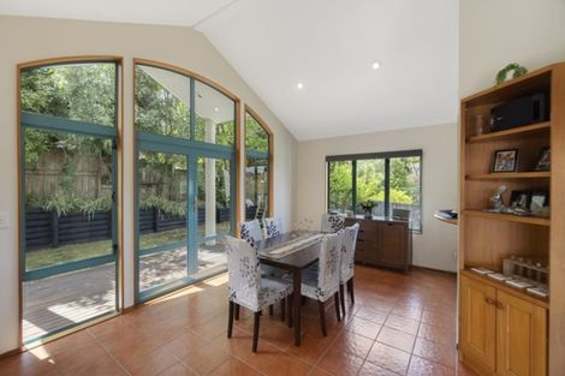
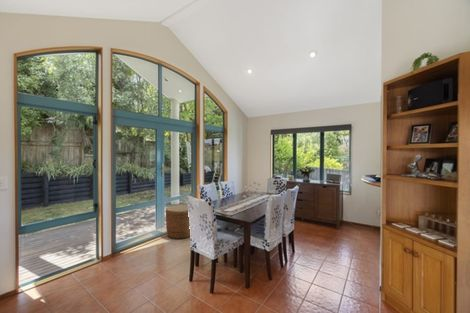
+ basket [164,204,191,240]
